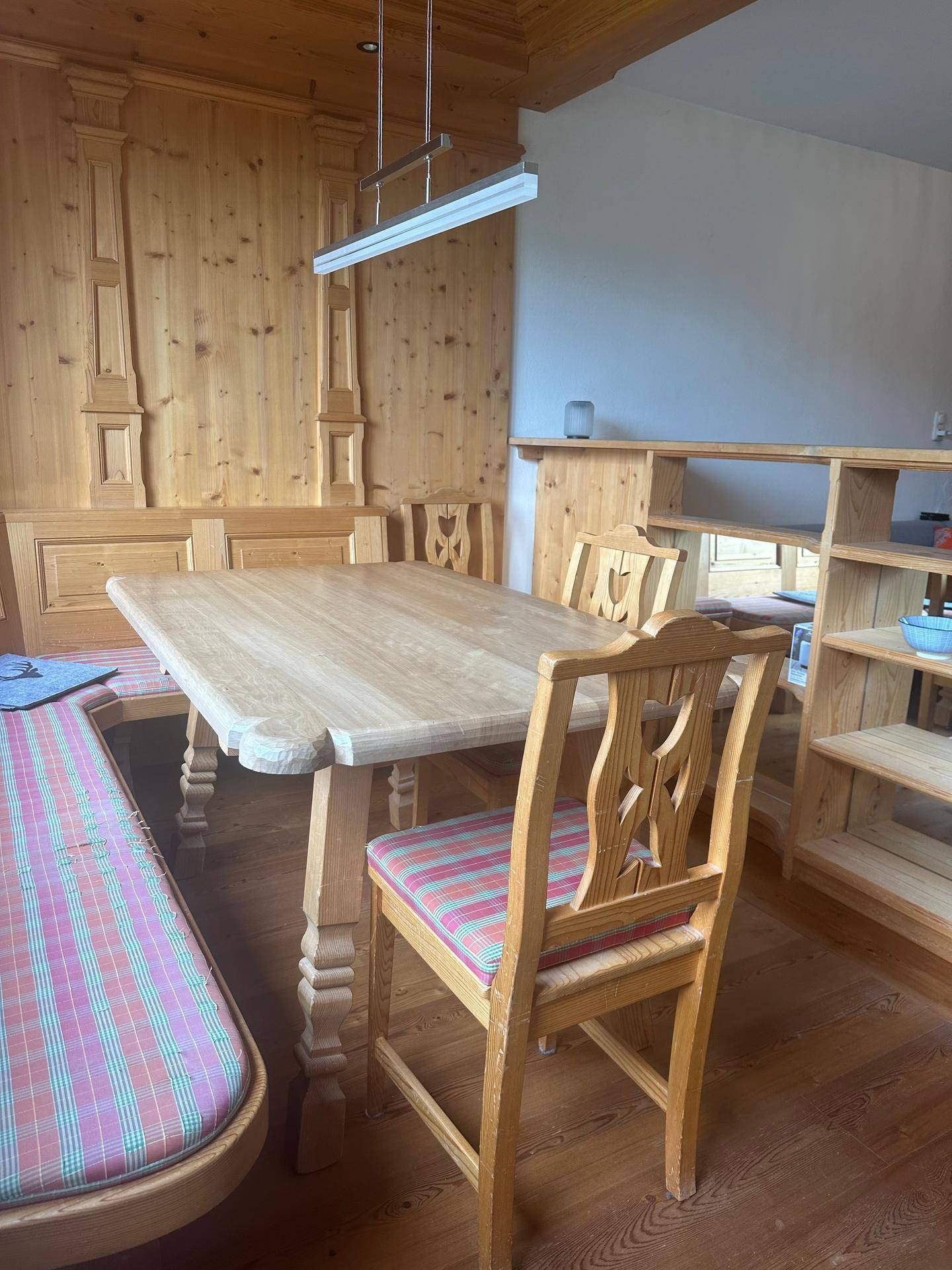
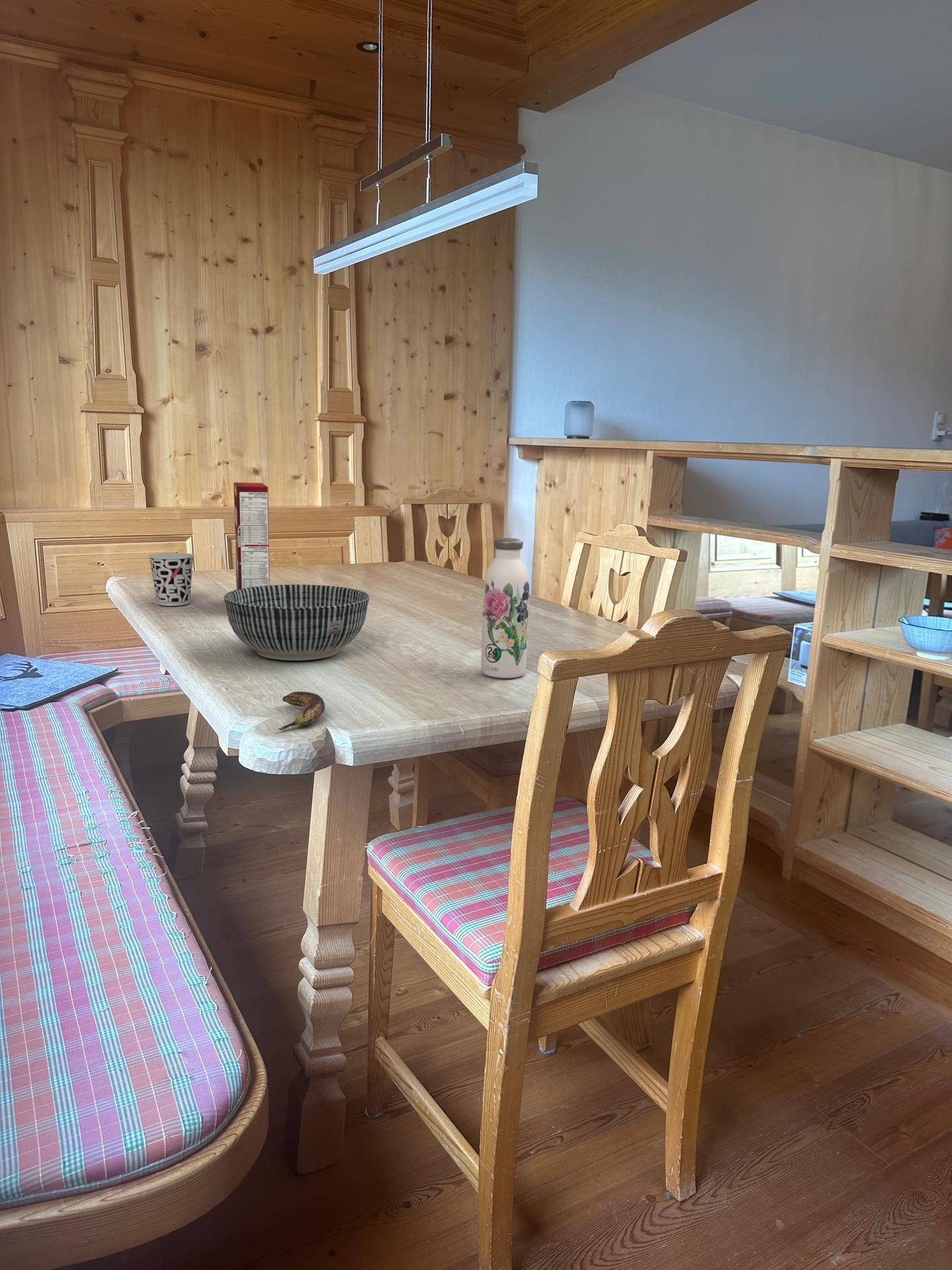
+ bowl [223,584,370,661]
+ cup [148,552,195,607]
+ banana [278,691,325,731]
+ water bottle [481,537,530,679]
+ cereal box [233,482,270,590]
